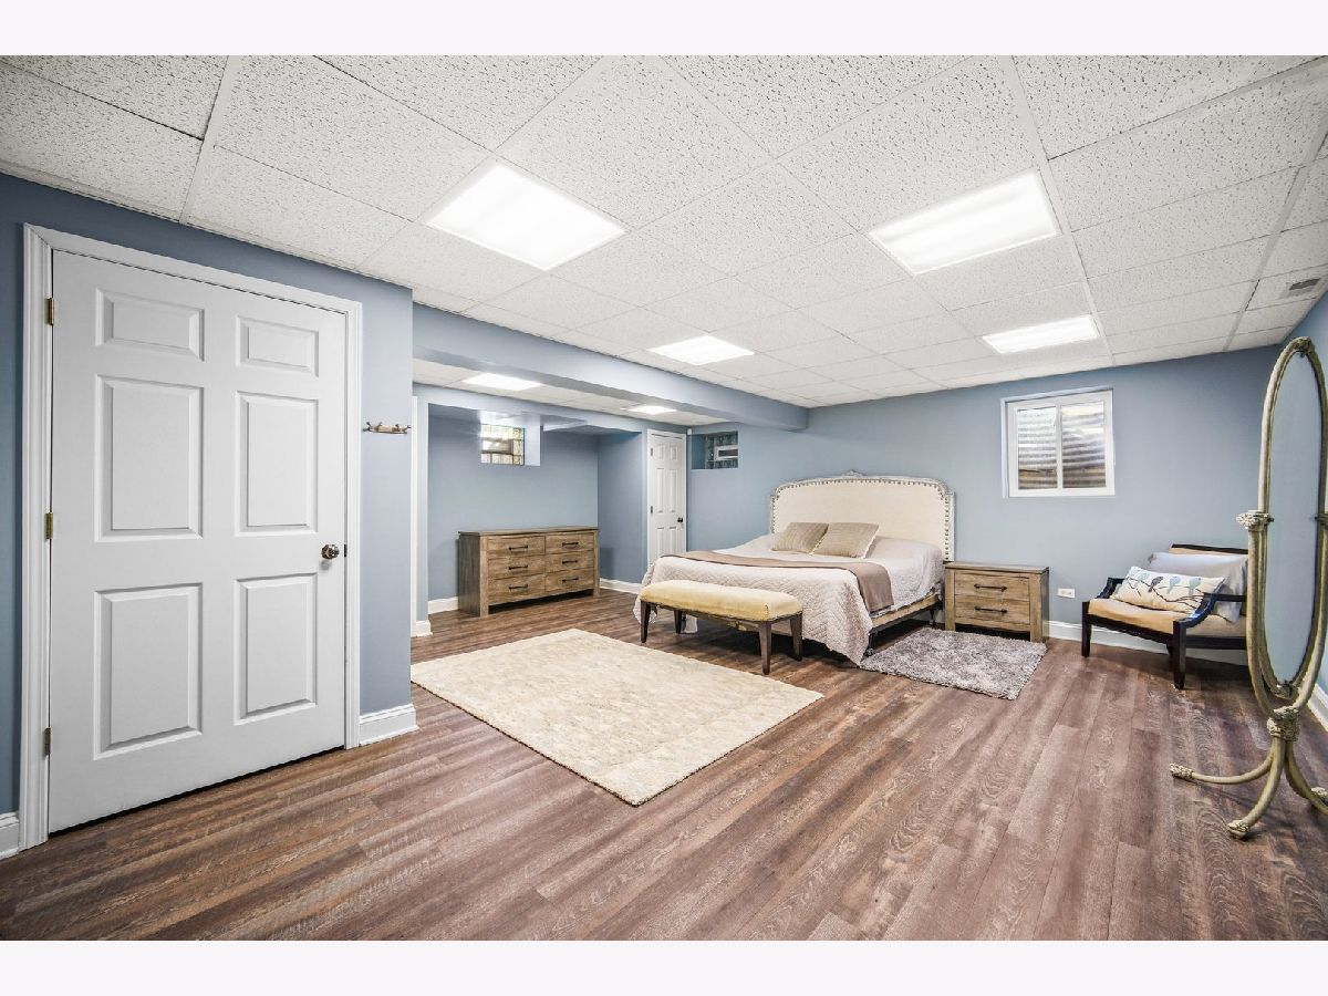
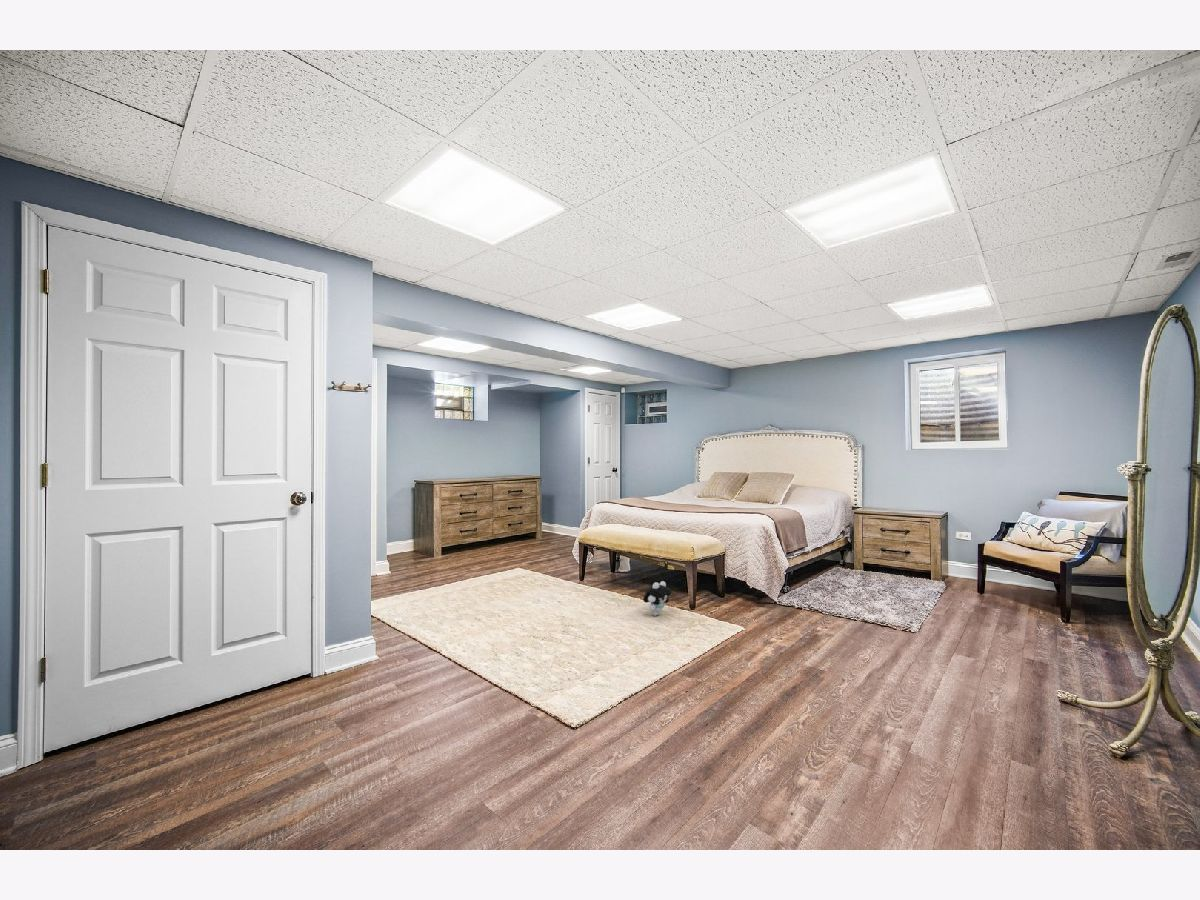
+ plush toy [642,580,673,617]
